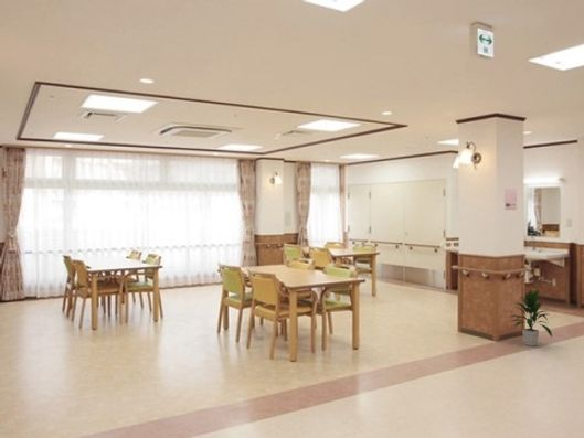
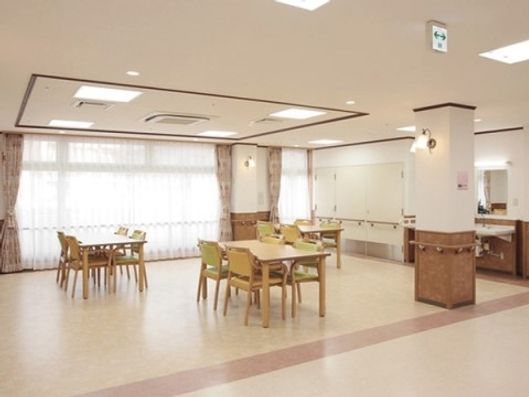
- indoor plant [507,288,553,348]
